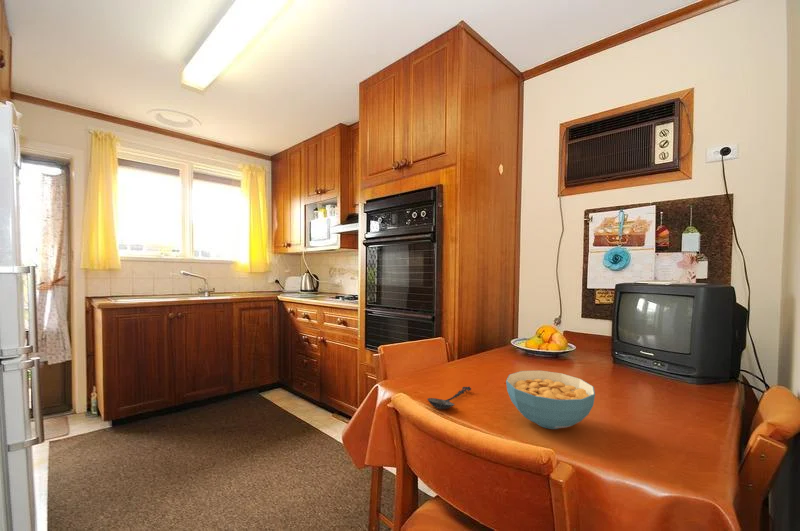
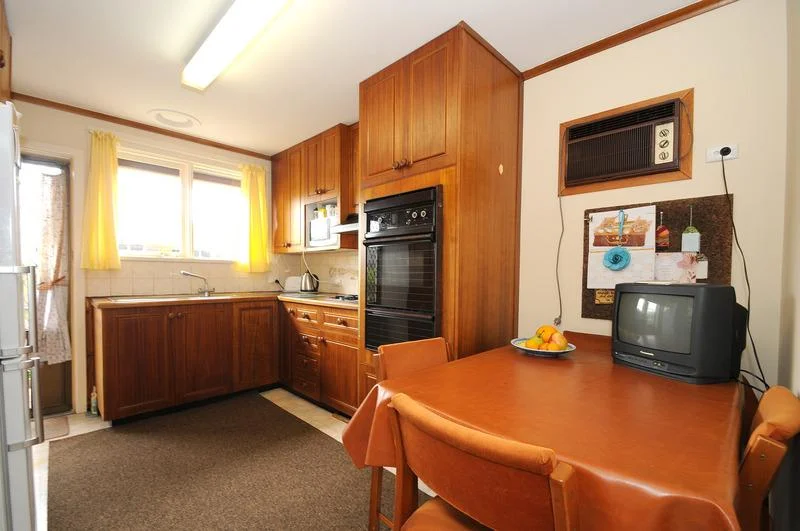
- spoon [426,386,472,410]
- cereal bowl [505,370,596,430]
